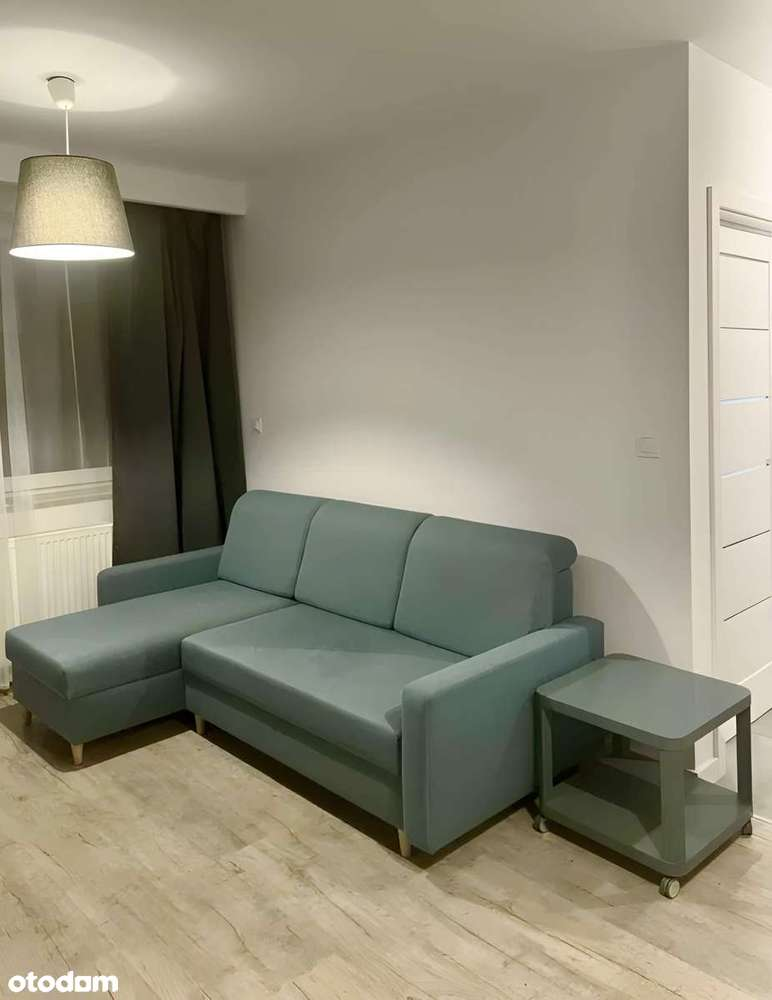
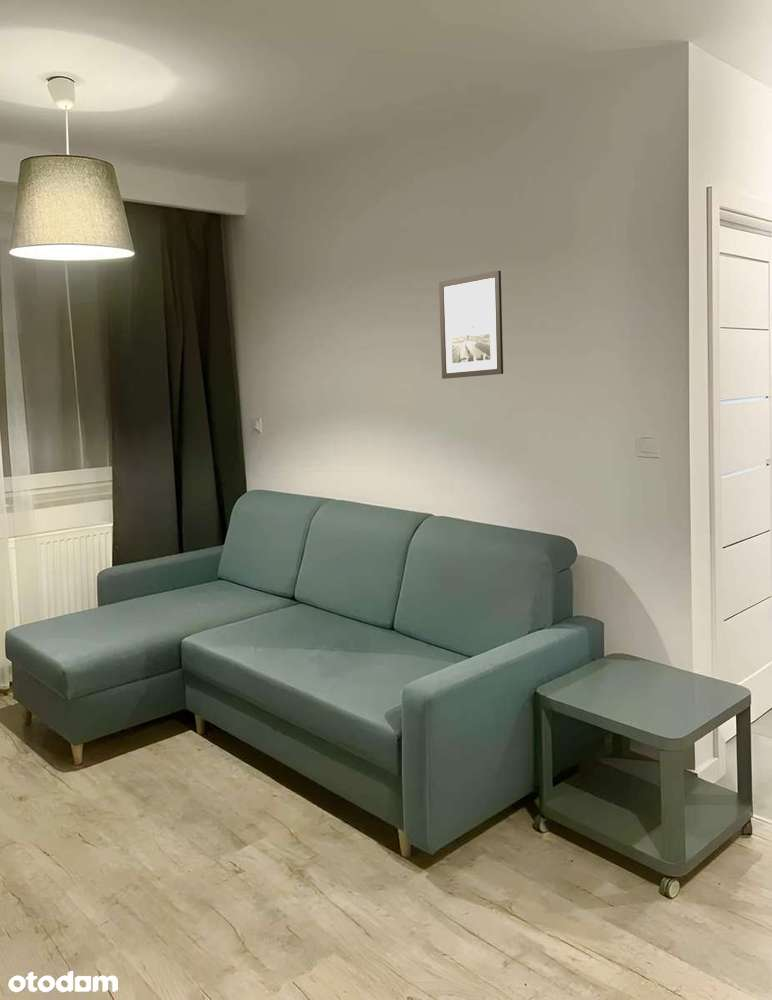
+ wall art [438,270,504,380]
